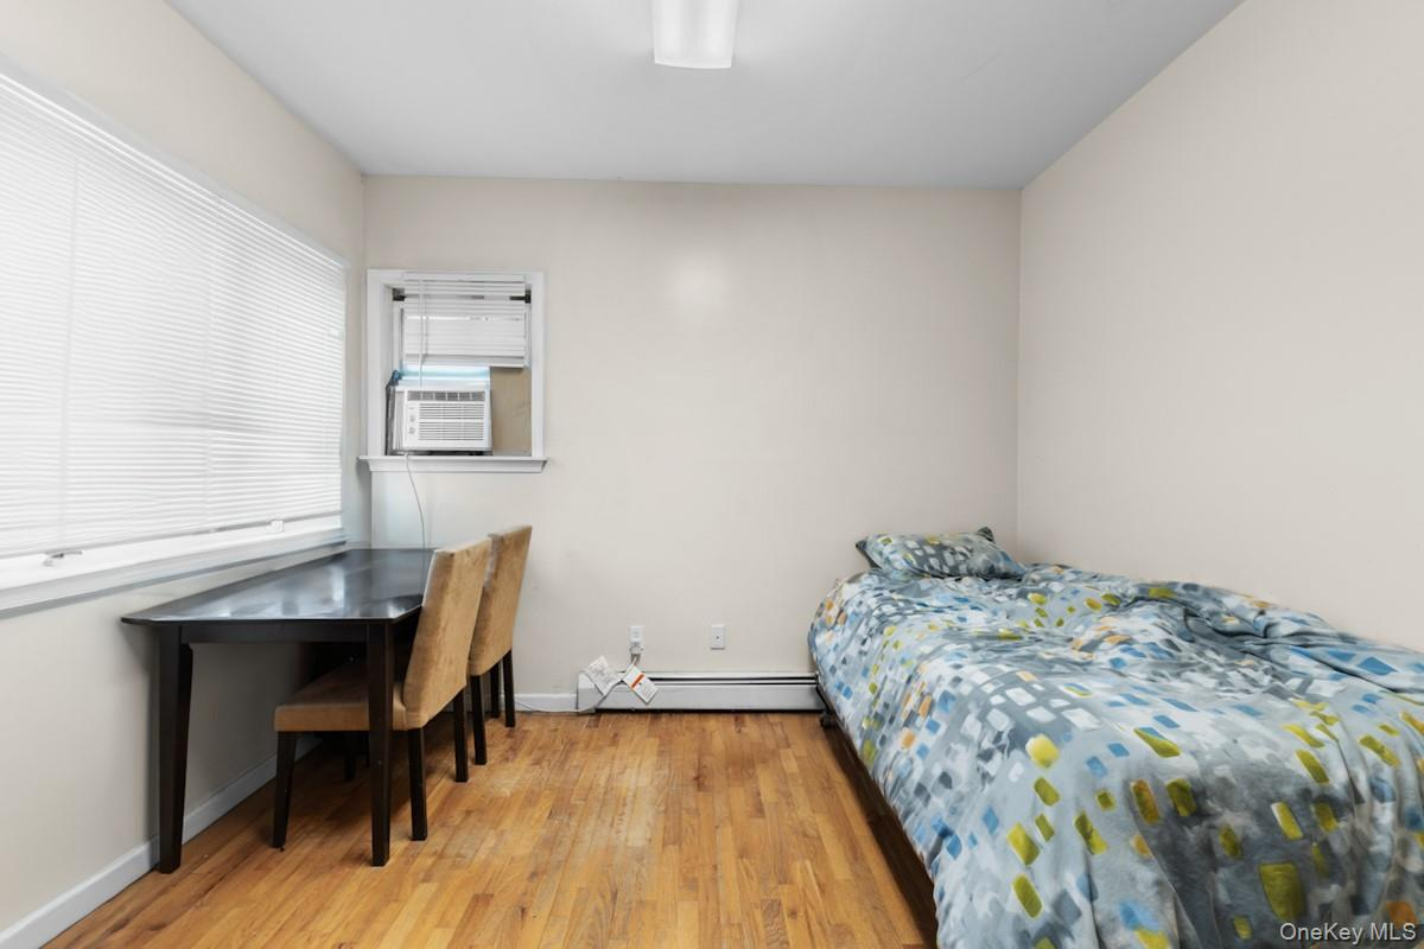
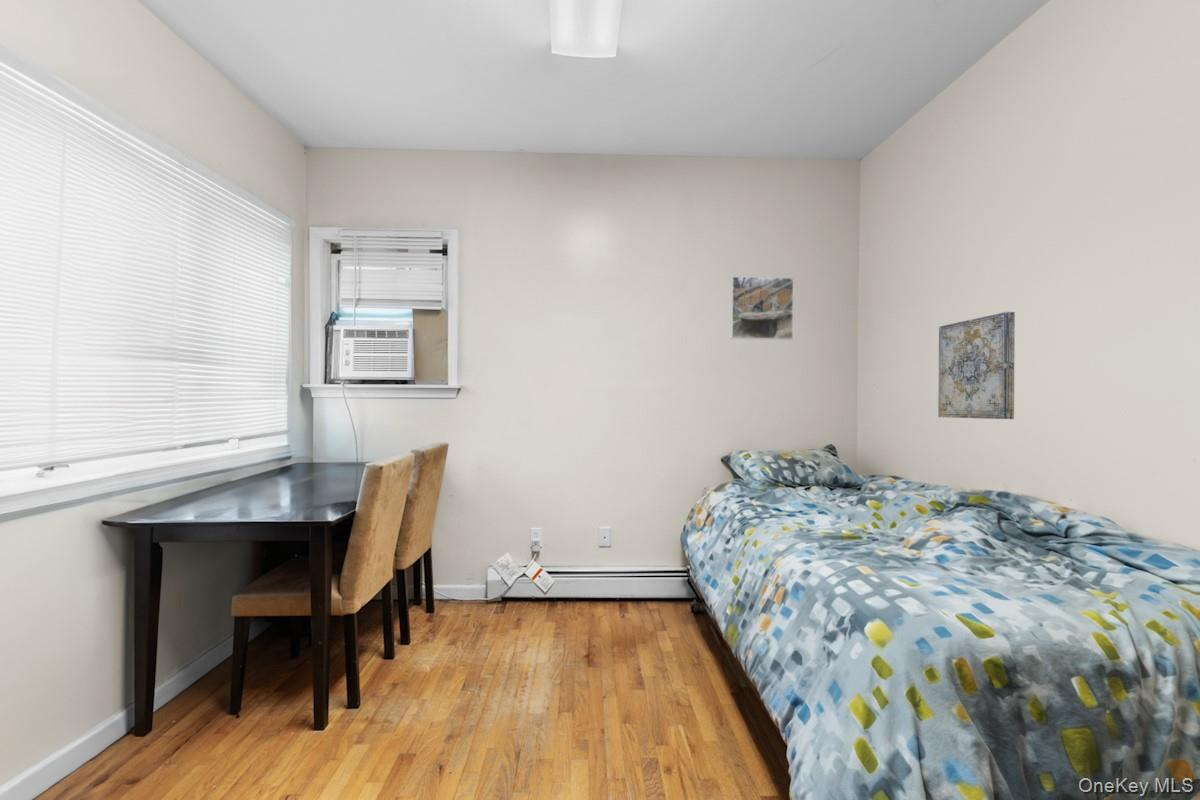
+ wall art [937,311,1016,420]
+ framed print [729,275,795,341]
